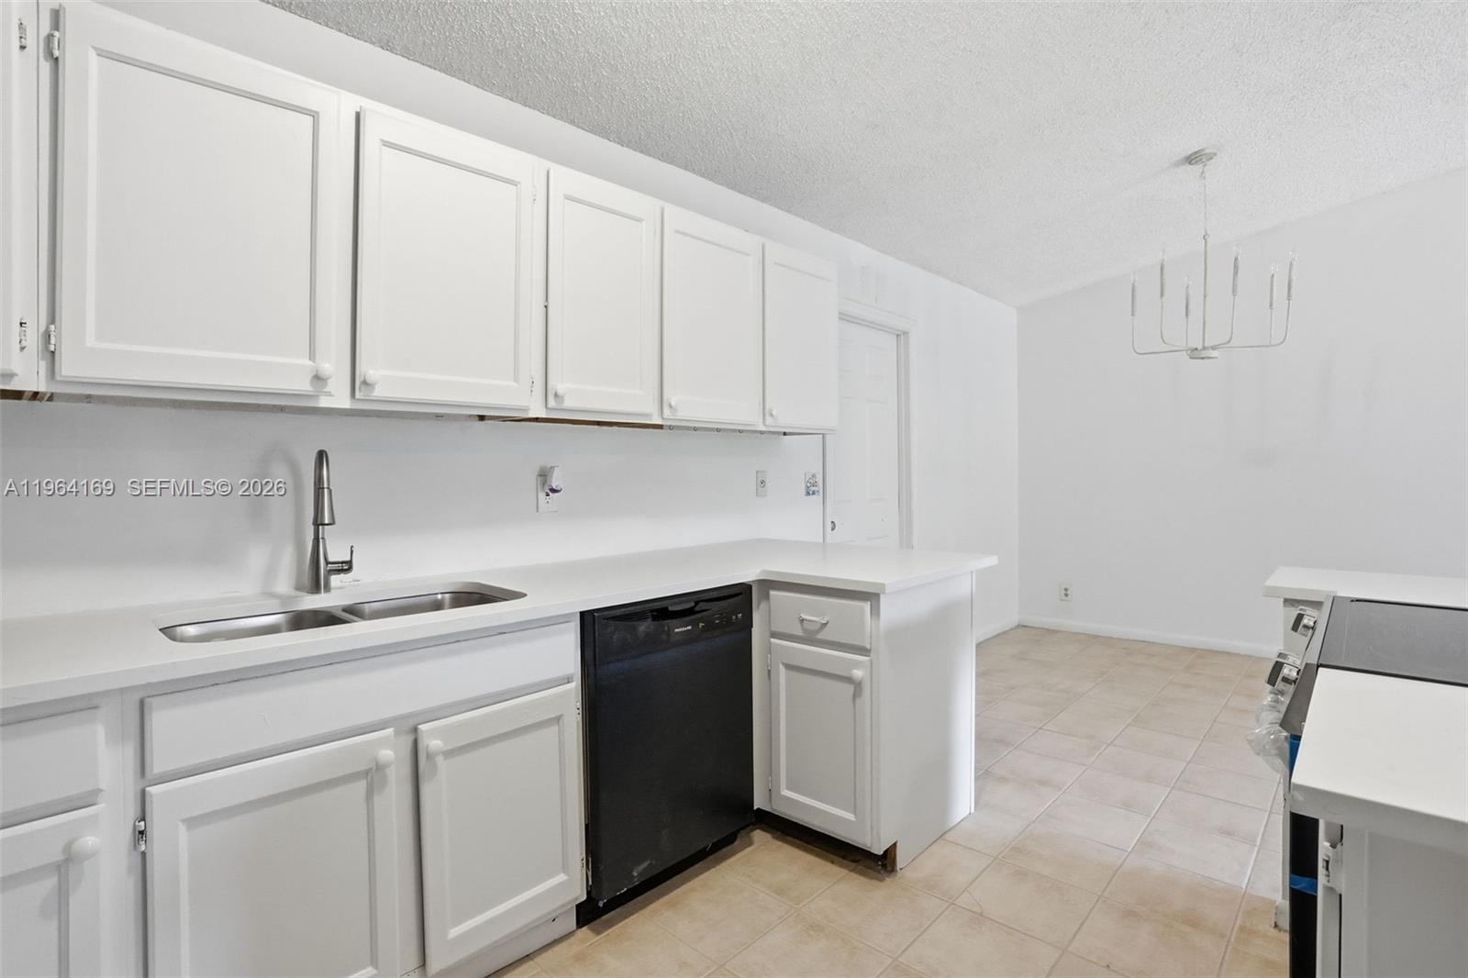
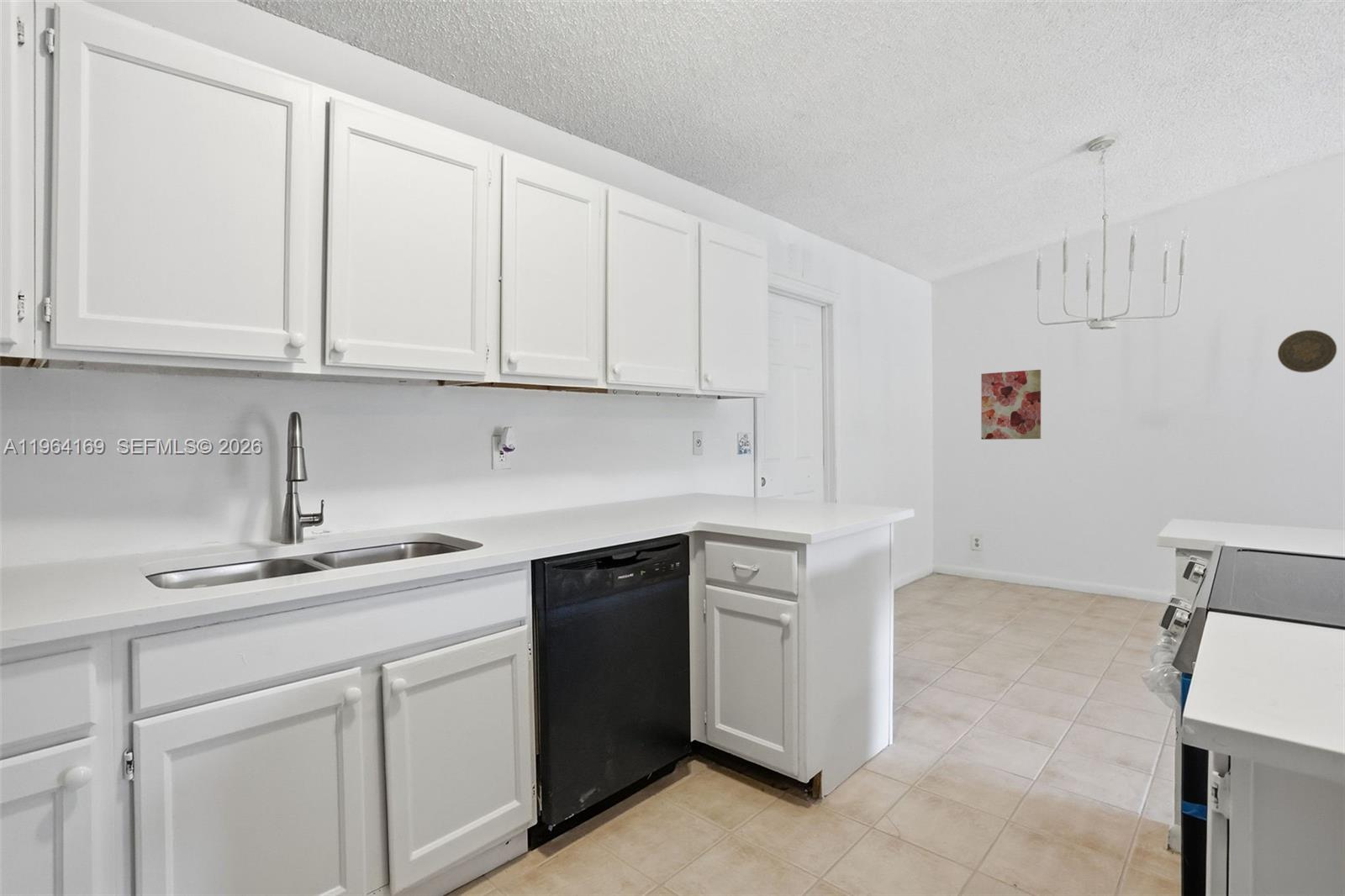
+ wall art [980,369,1042,440]
+ decorative plate [1277,329,1337,373]
